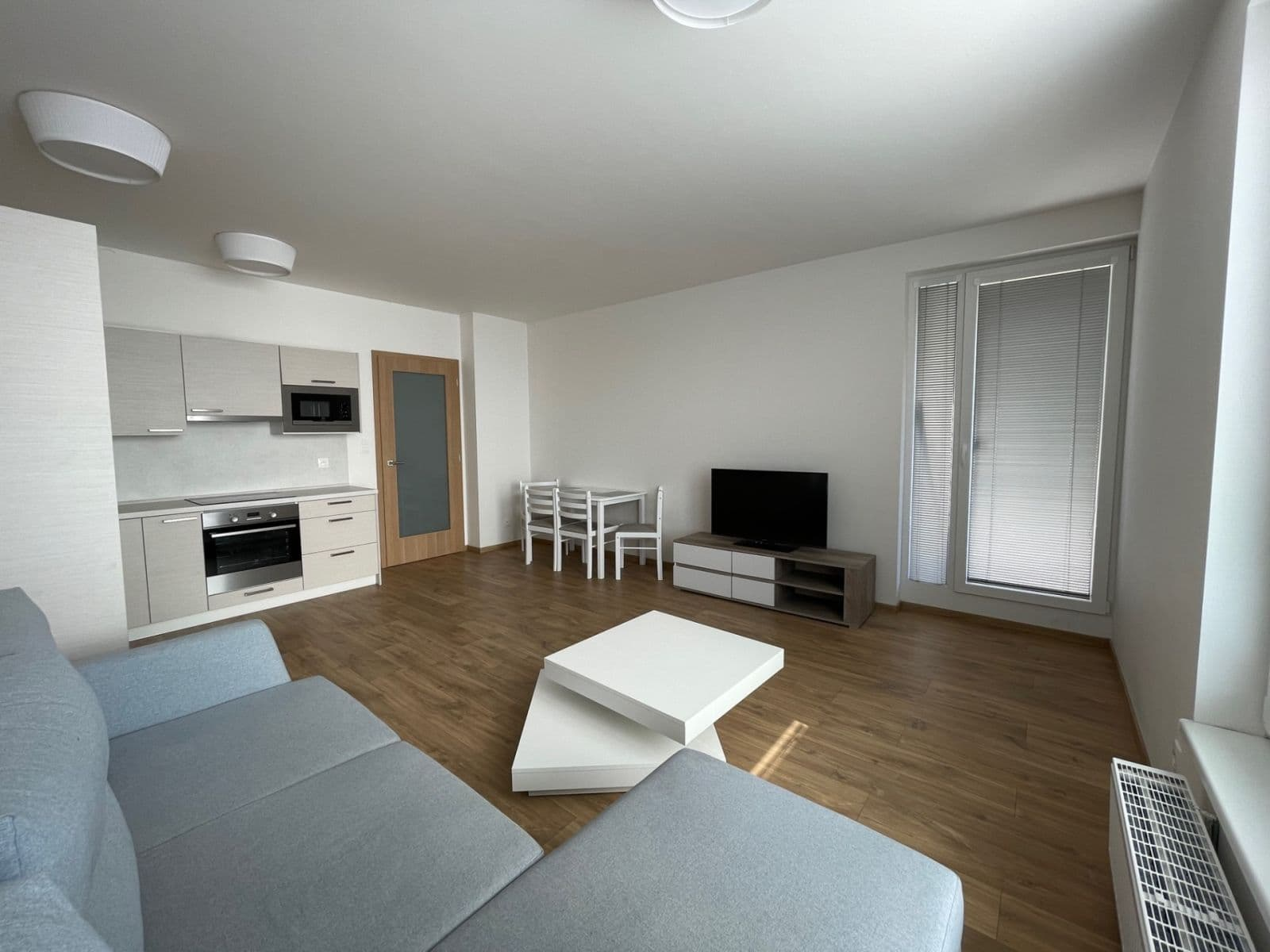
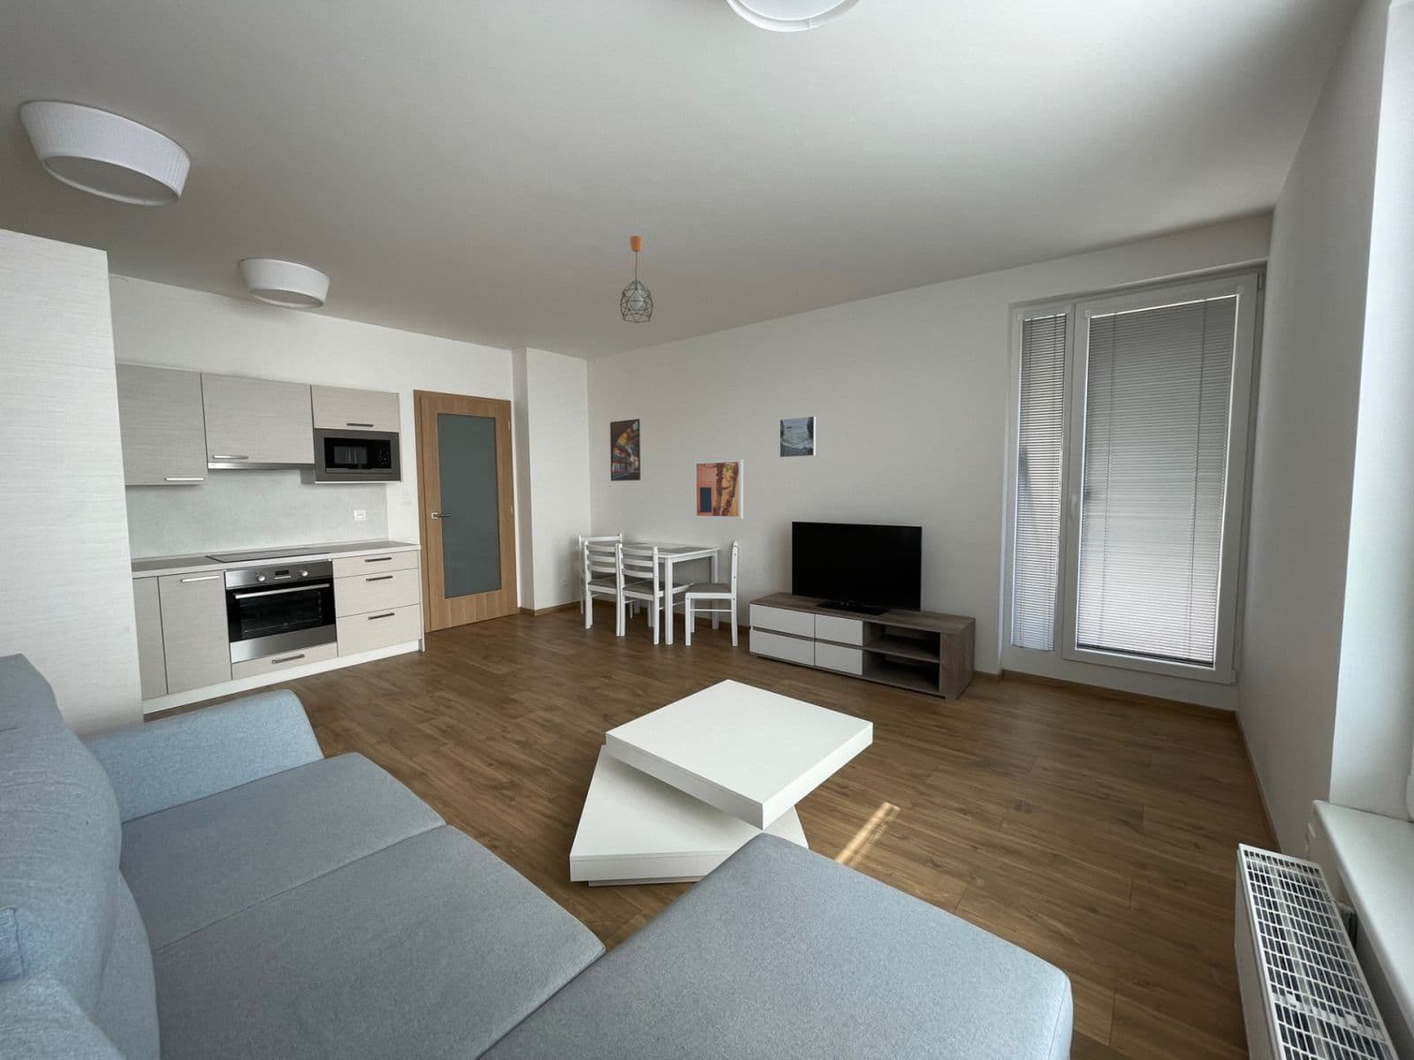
+ pendant light [619,235,654,323]
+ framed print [778,415,816,459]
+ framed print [609,418,641,482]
+ wall art [694,459,744,520]
